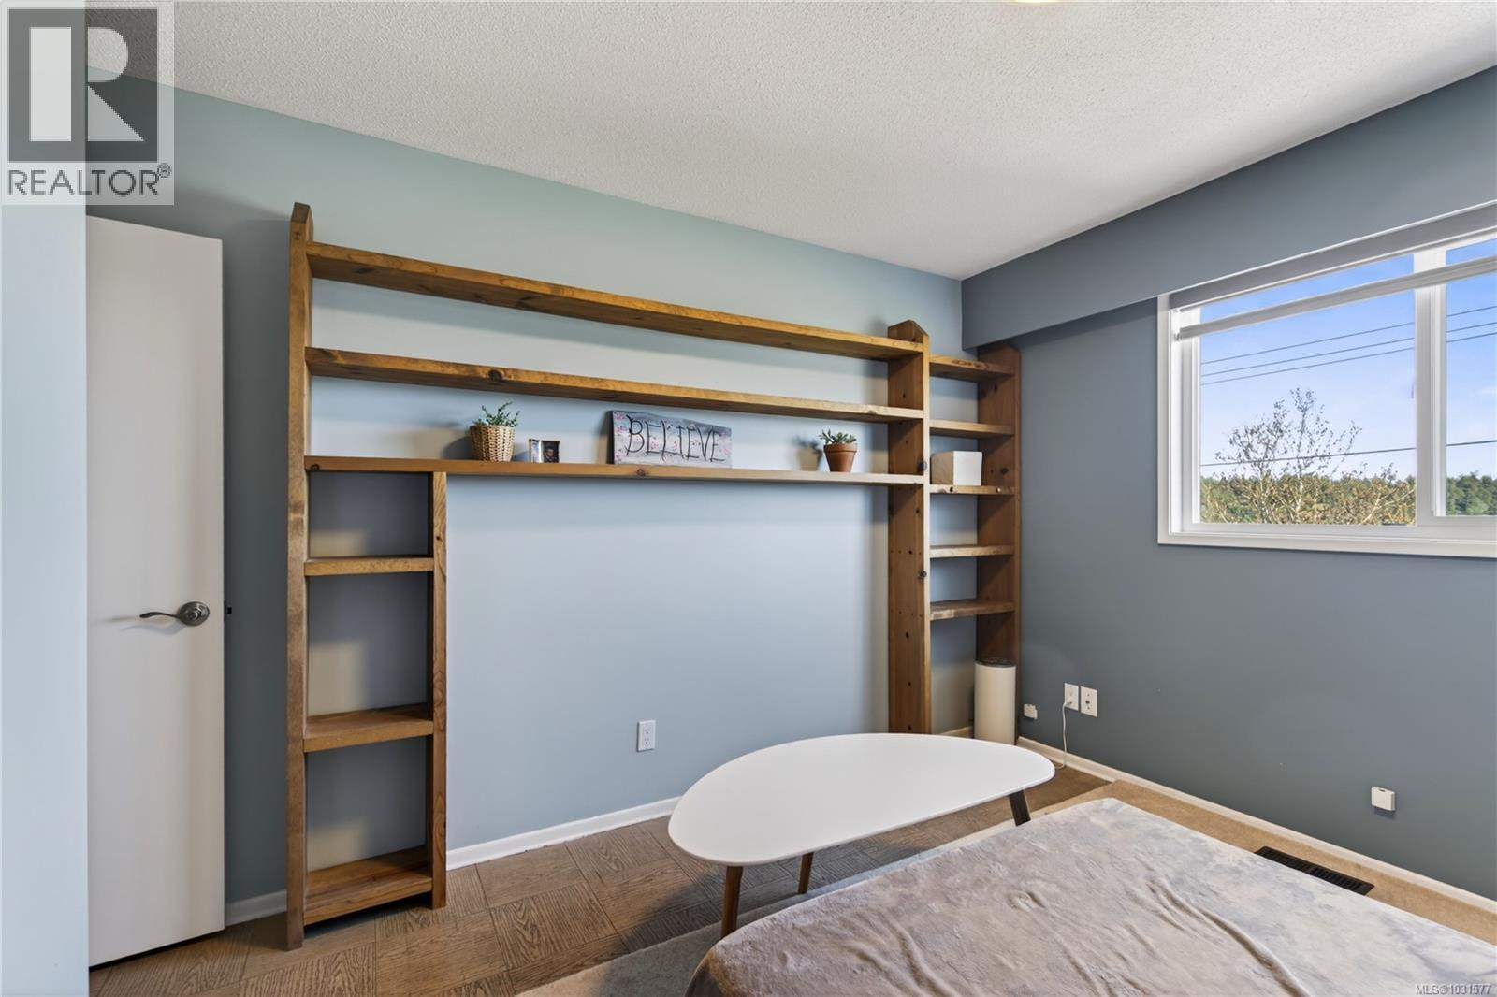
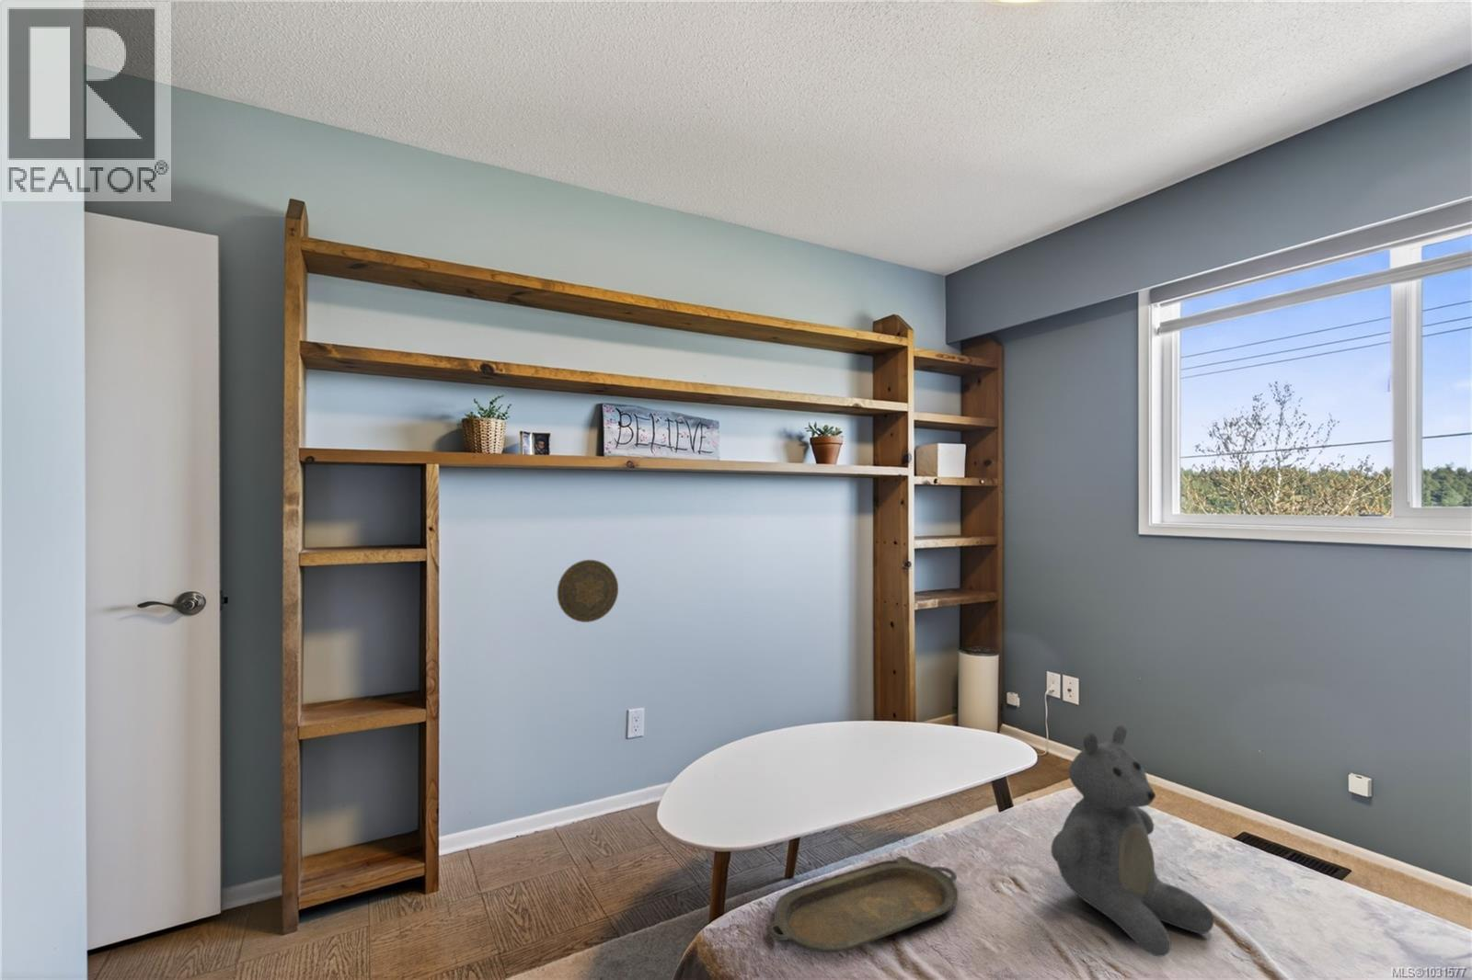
+ serving tray [765,855,959,954]
+ teddy bear [1050,723,1215,958]
+ decorative plate [557,559,619,623]
